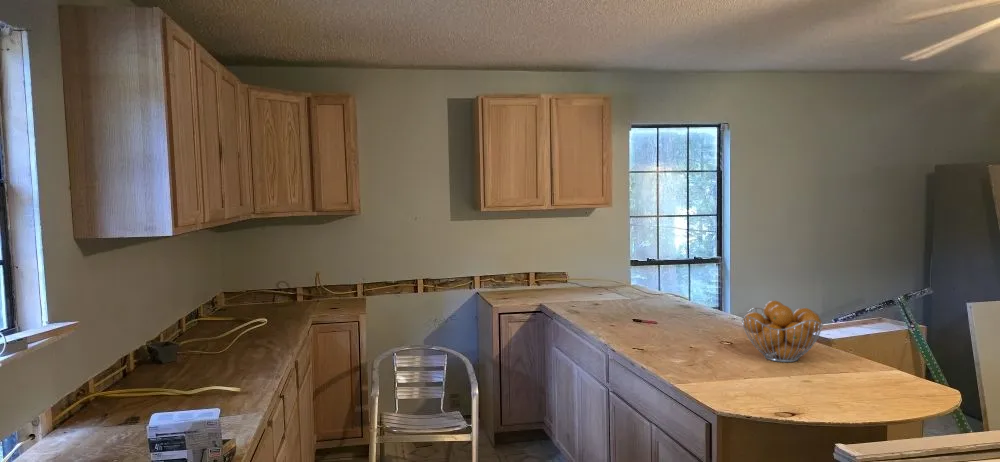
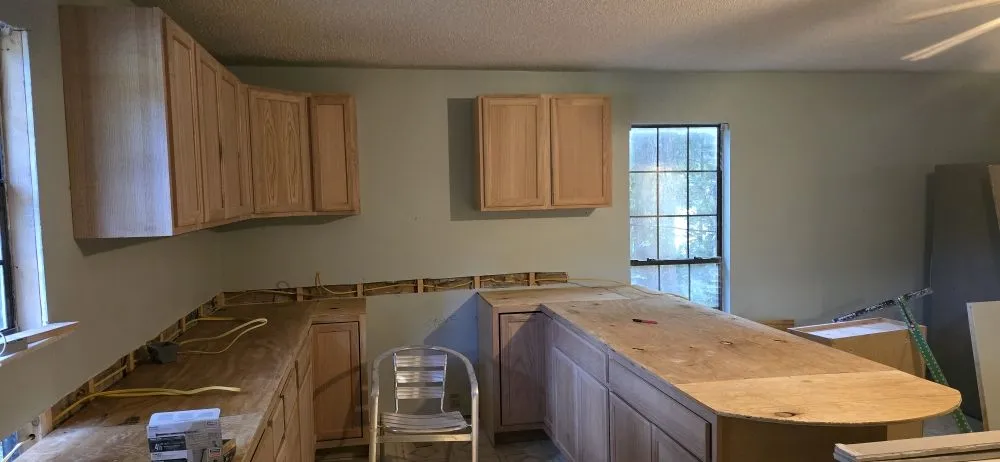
- fruit basket [741,300,824,363]
